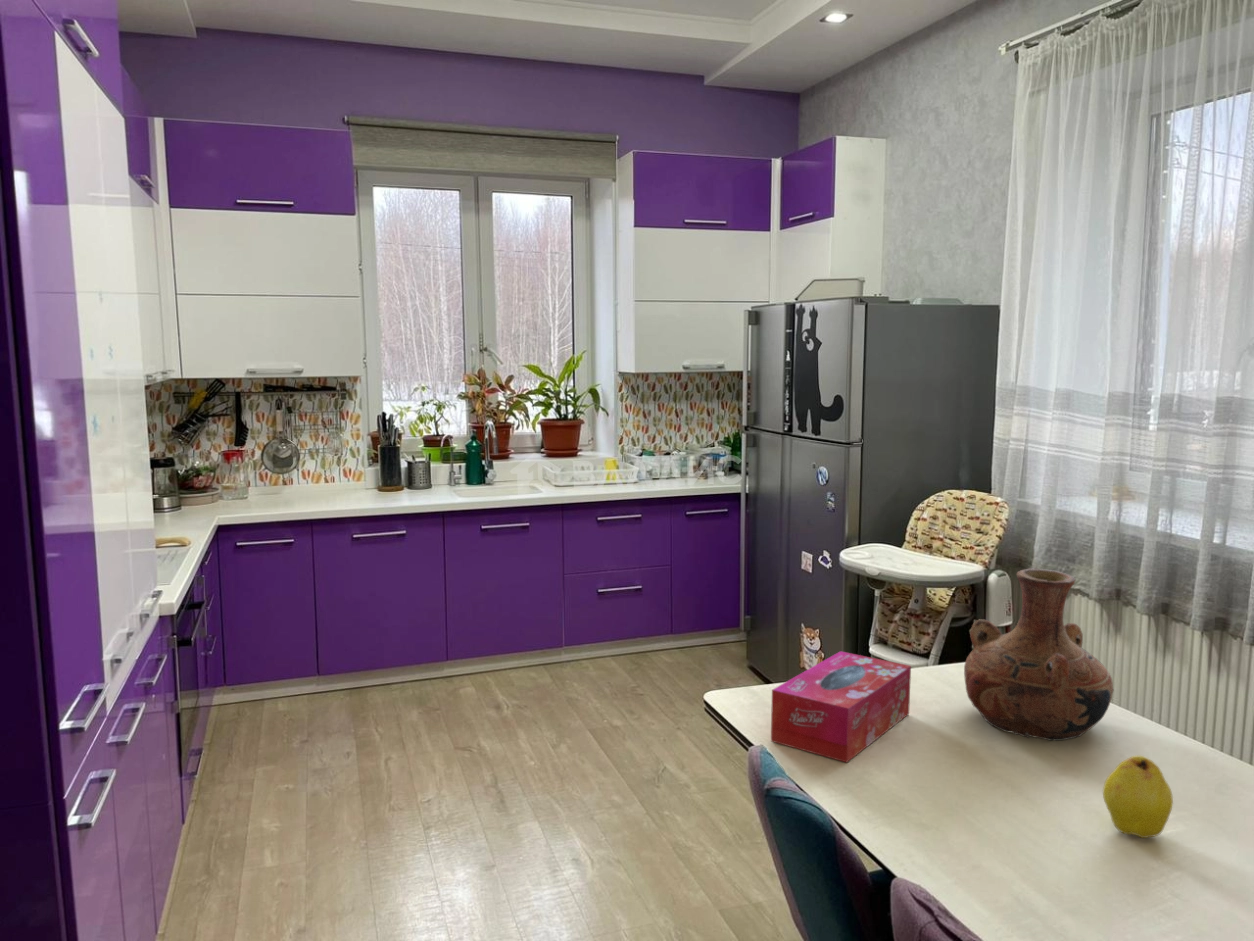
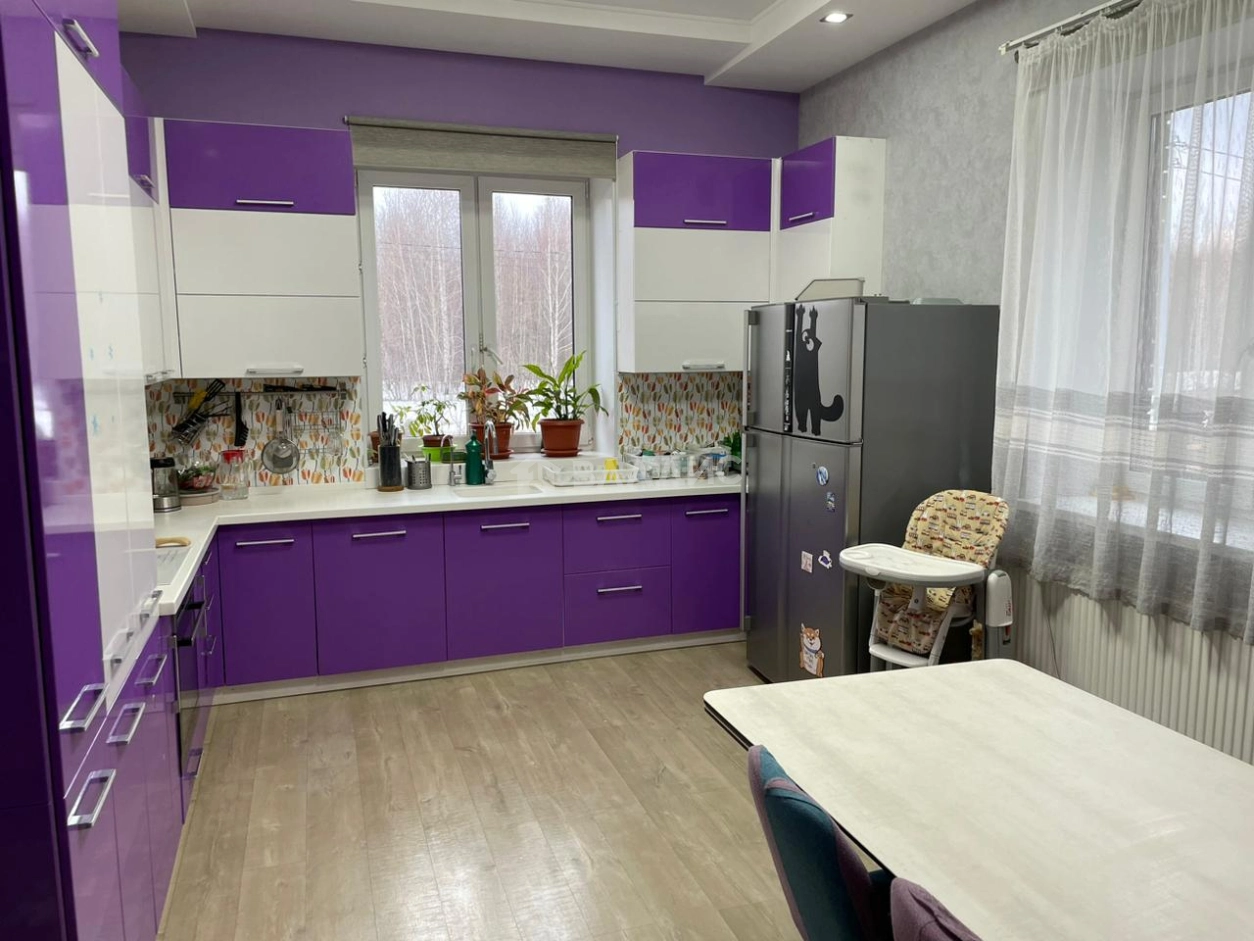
- fruit [1102,754,1174,839]
- vase [963,567,1115,742]
- tissue box [770,650,912,764]
